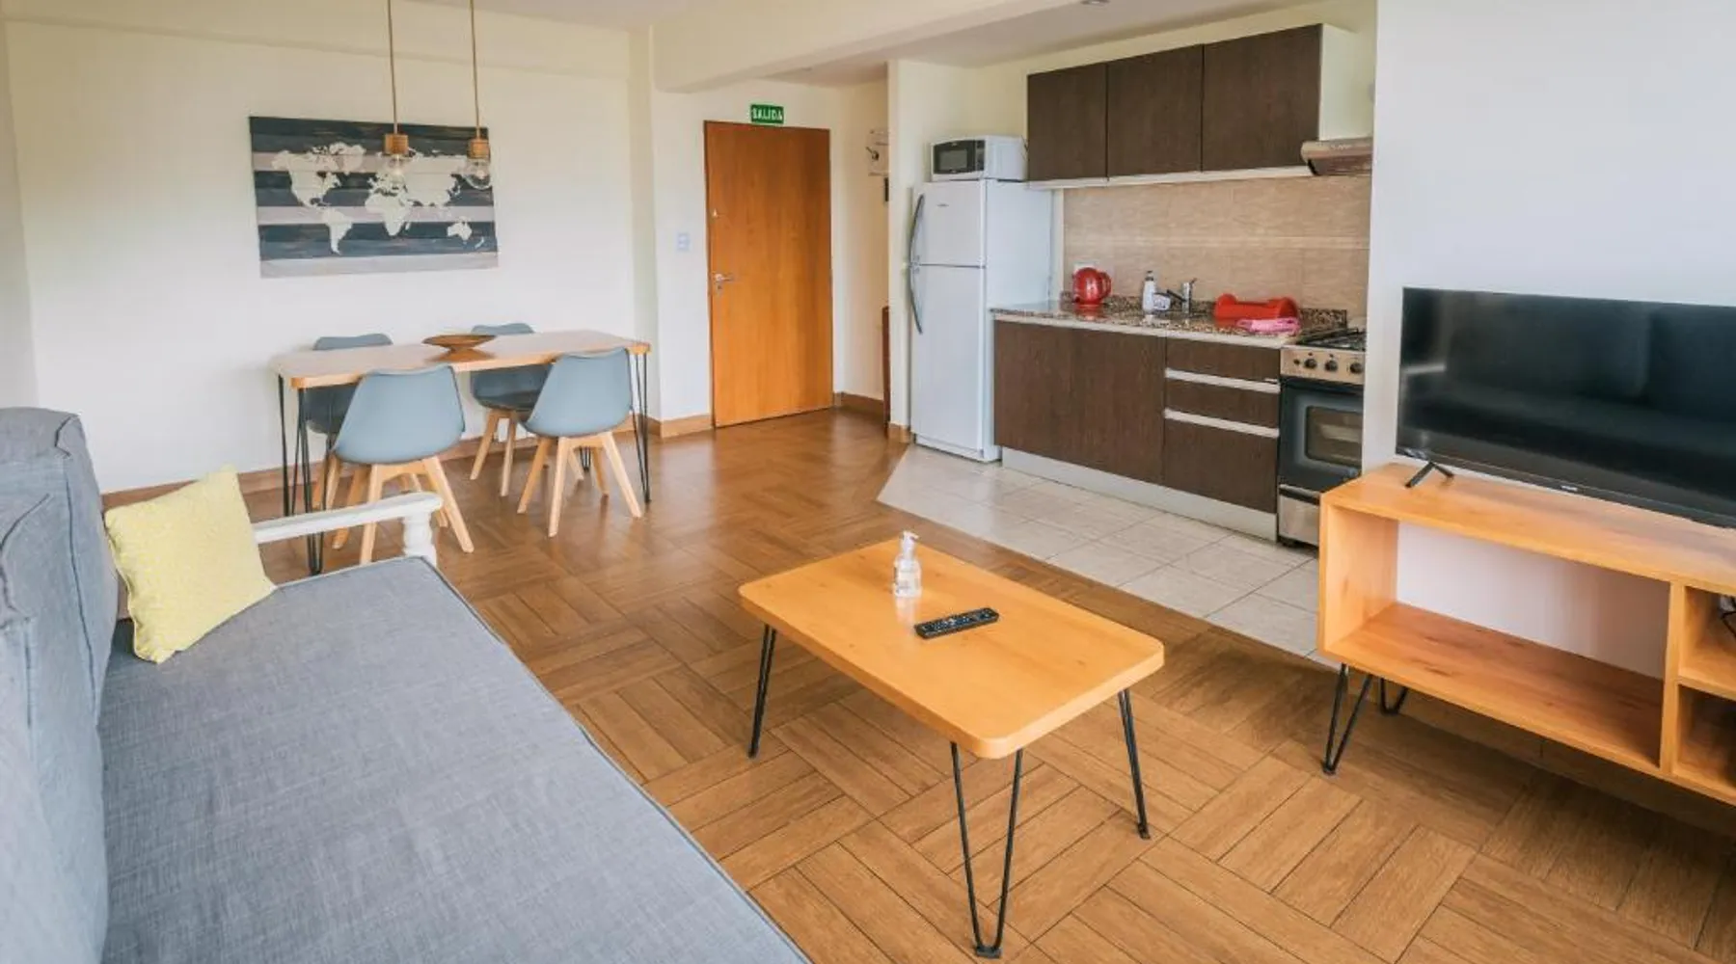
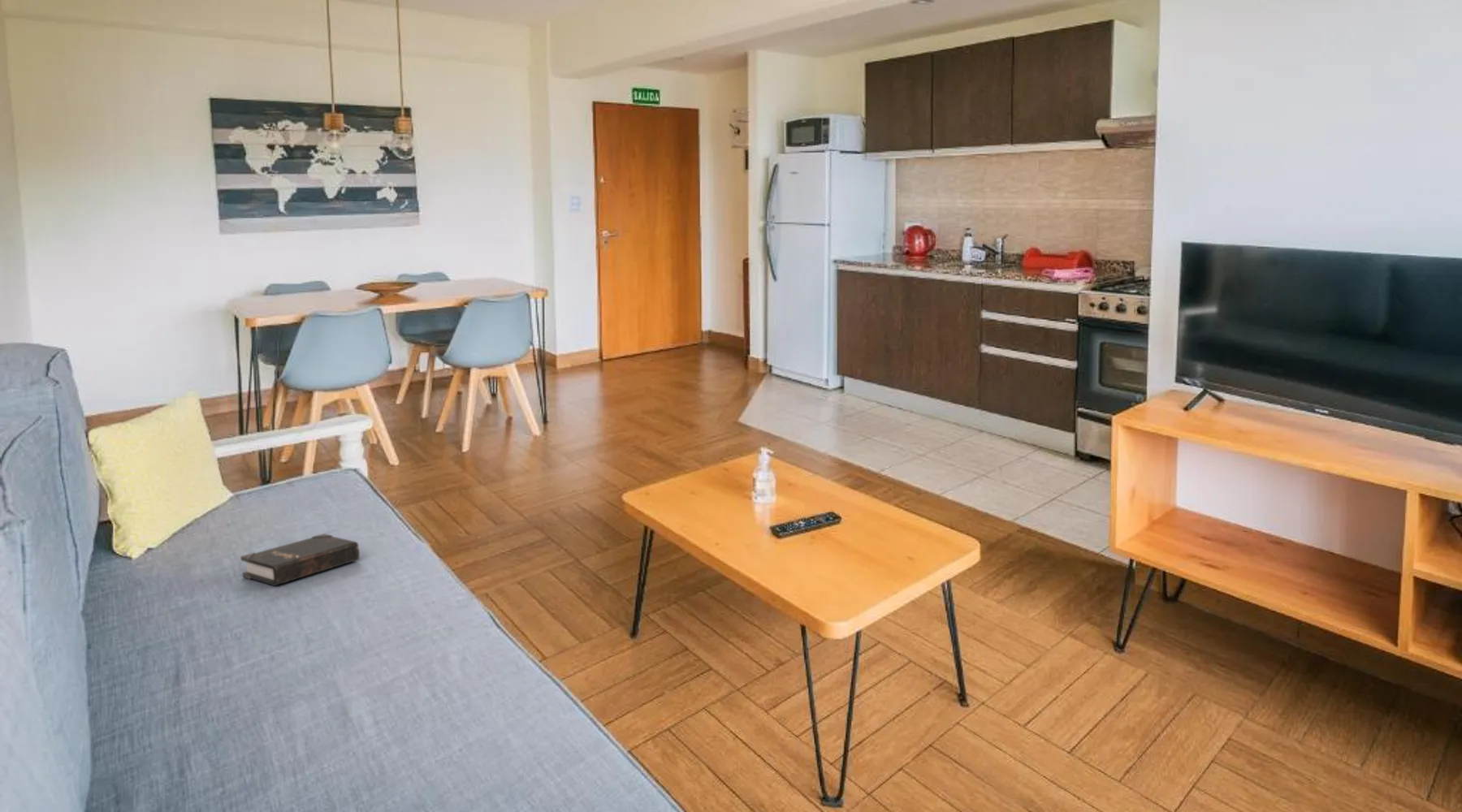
+ hardback book [240,533,361,586]
